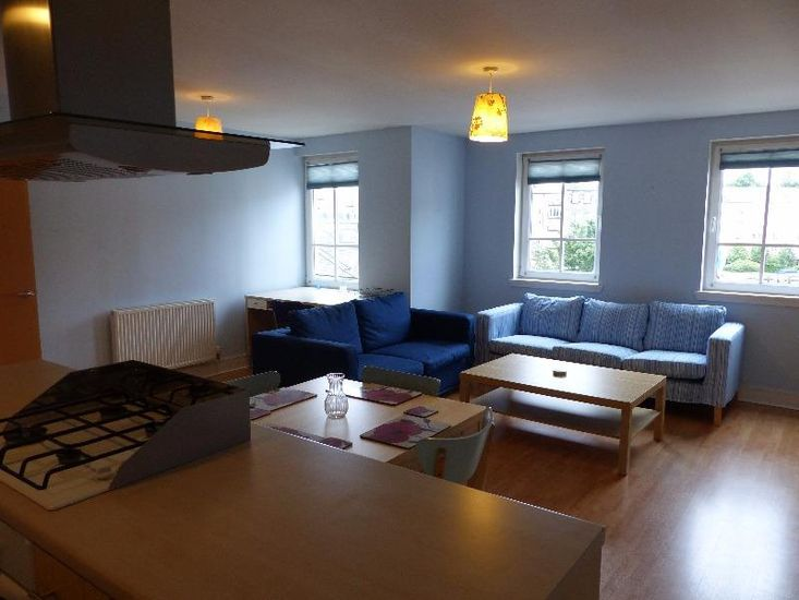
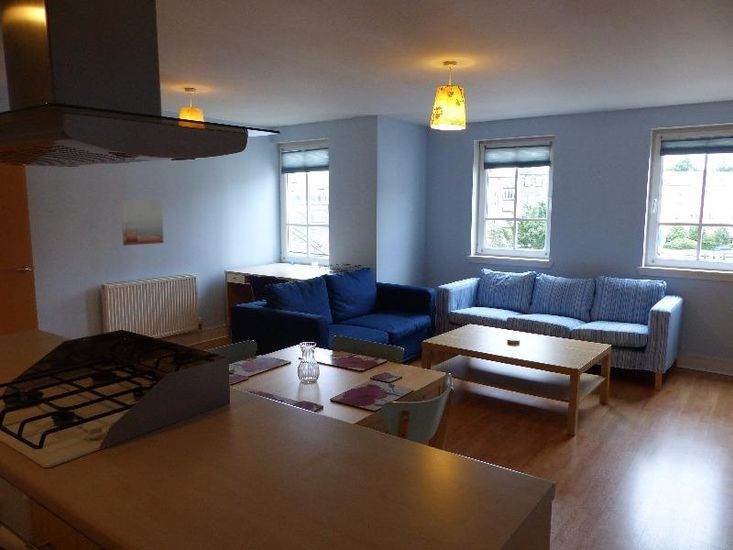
+ wall art [120,199,165,246]
